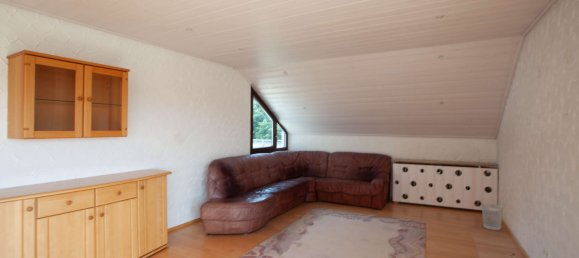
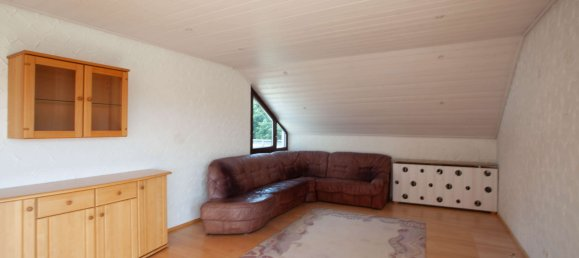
- wastebasket [481,203,504,231]
